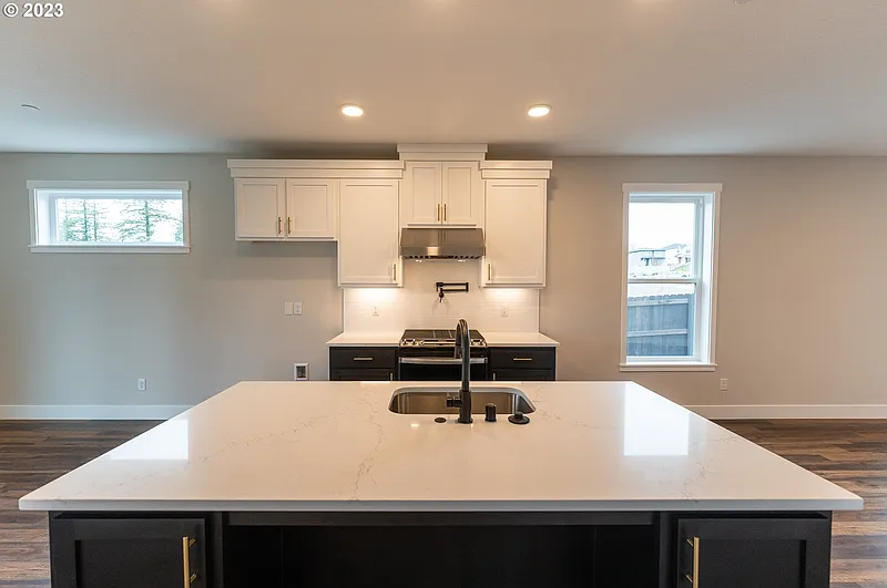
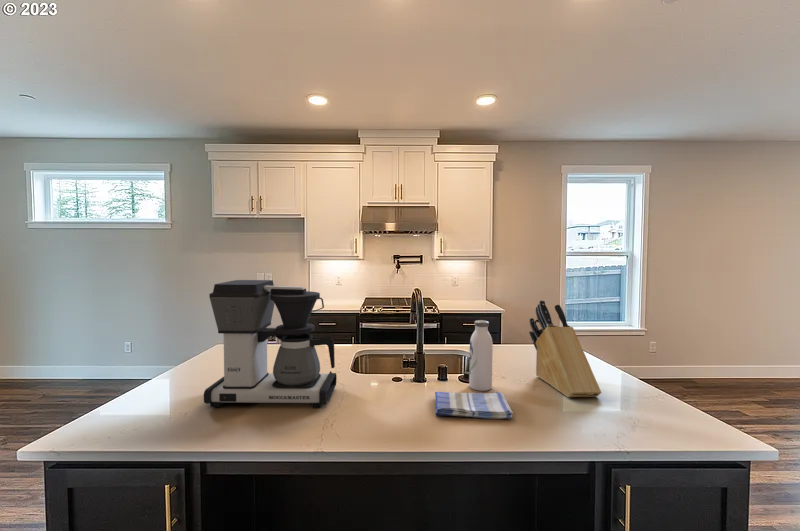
+ water bottle [468,319,494,392]
+ knife block [528,299,602,398]
+ coffee maker [203,279,338,409]
+ dish towel [434,391,514,420]
